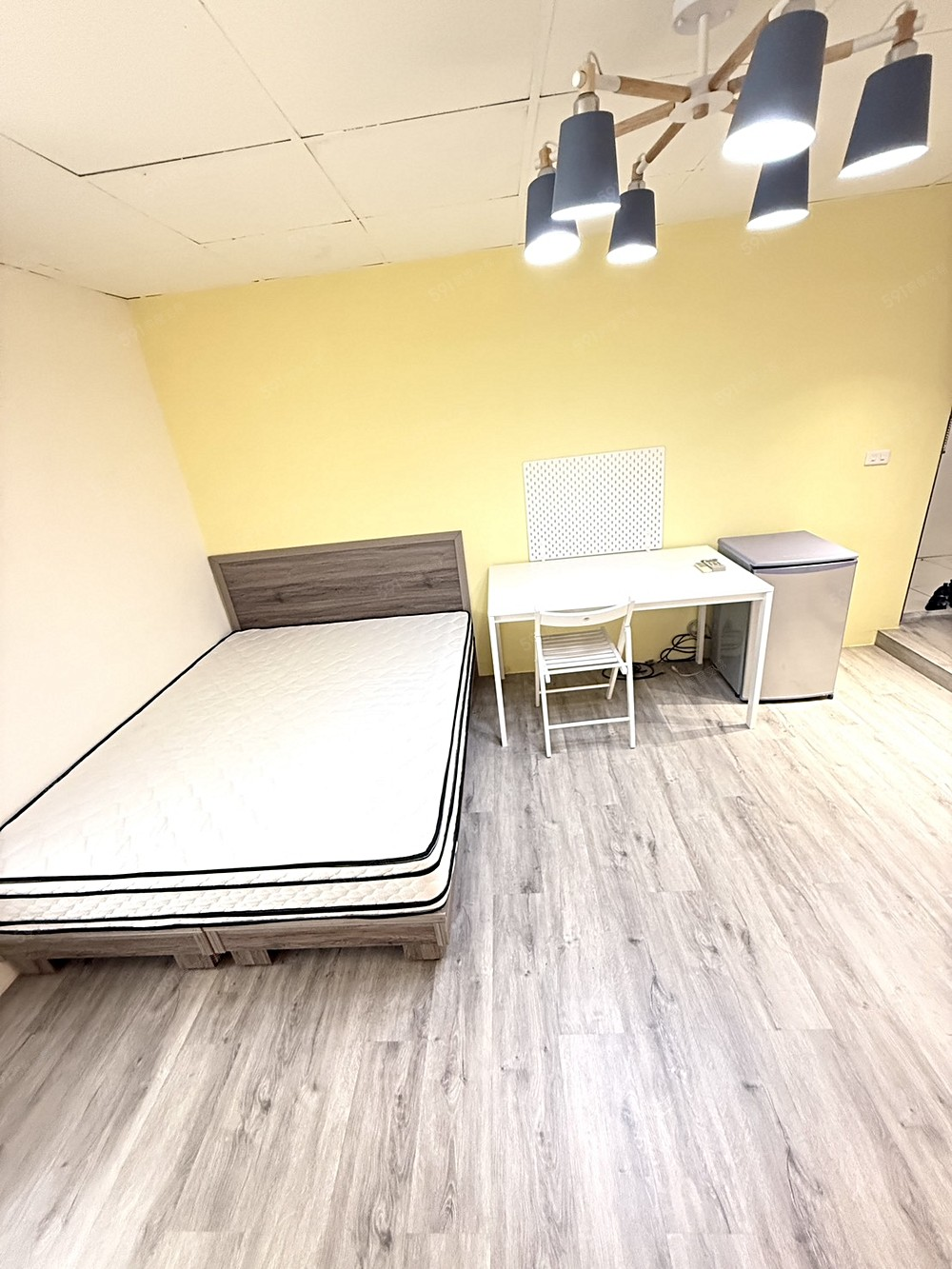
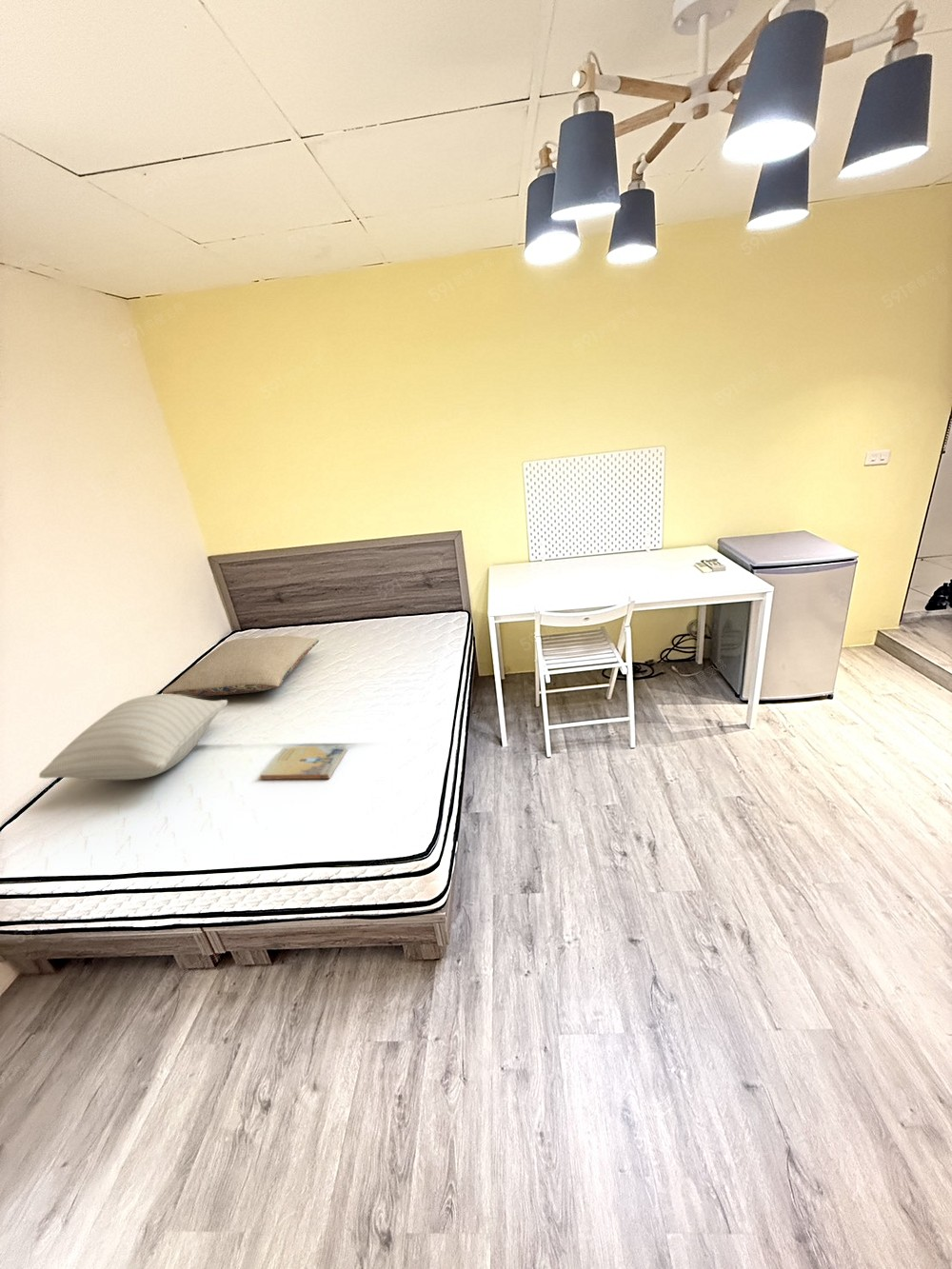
+ pillow [161,635,320,697]
+ book [259,744,347,781]
+ pillow [38,693,228,781]
